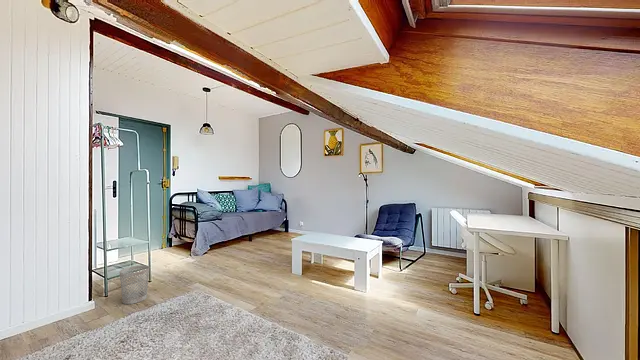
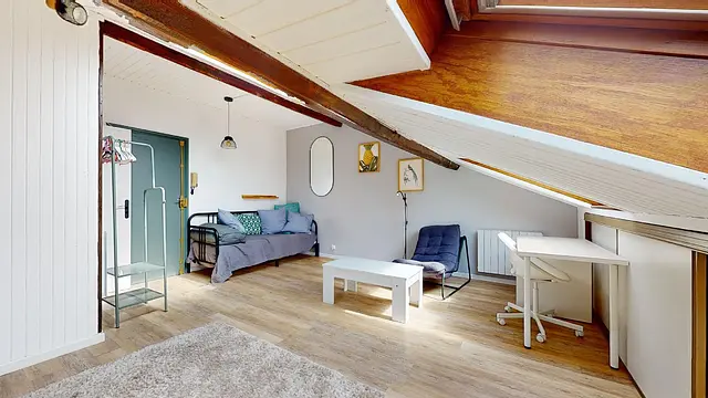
- wastebasket [119,264,150,305]
